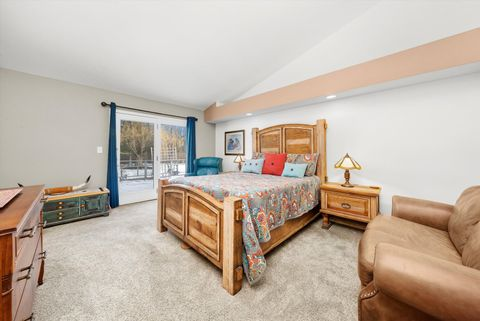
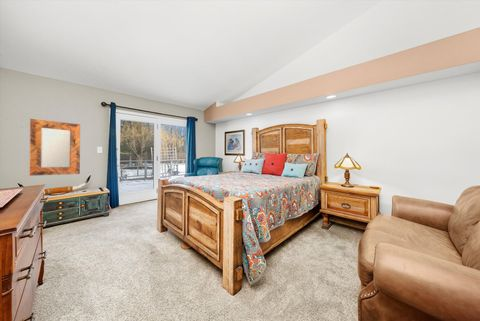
+ home mirror [28,118,81,177]
